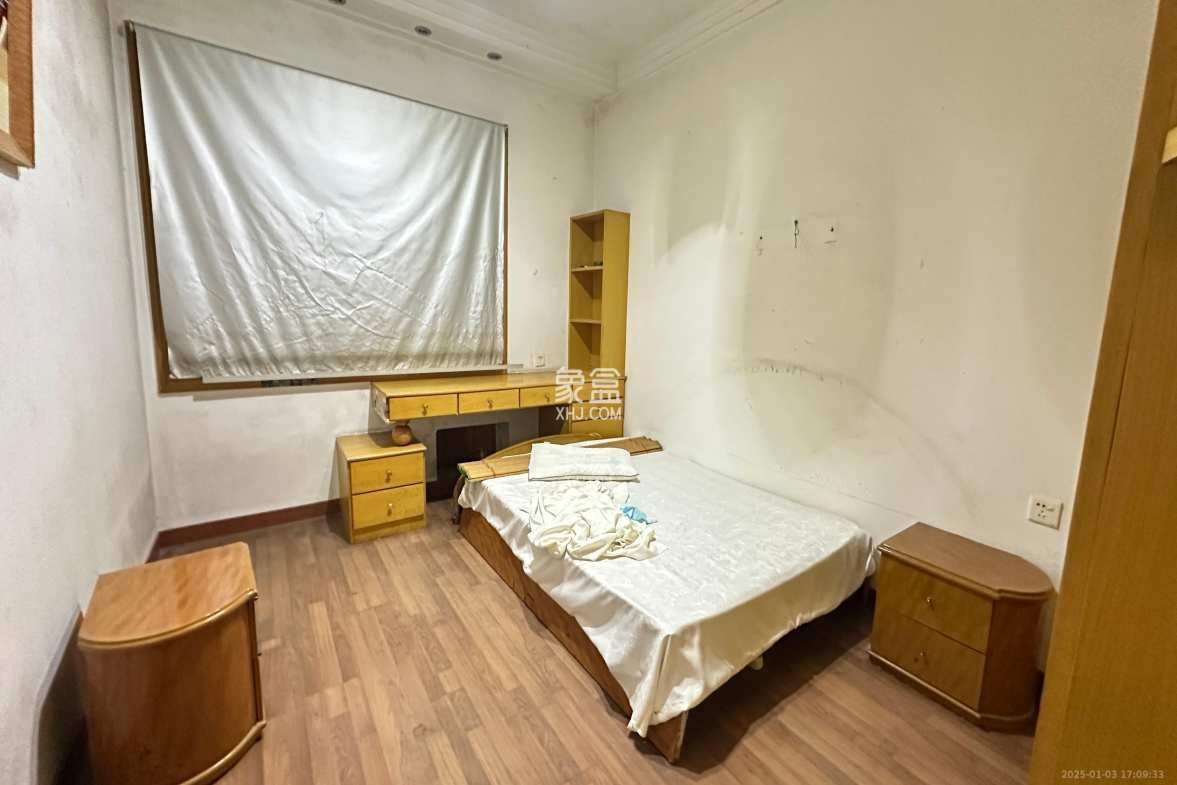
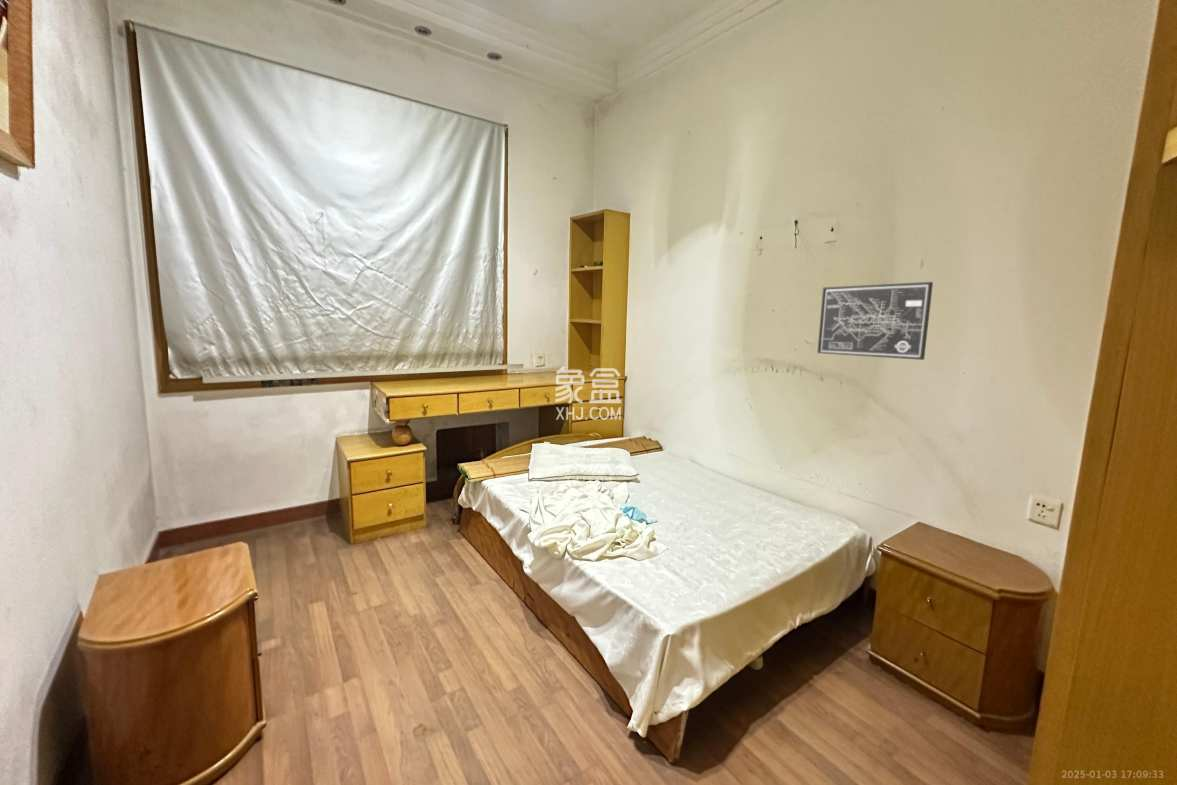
+ wall art [816,281,934,361]
